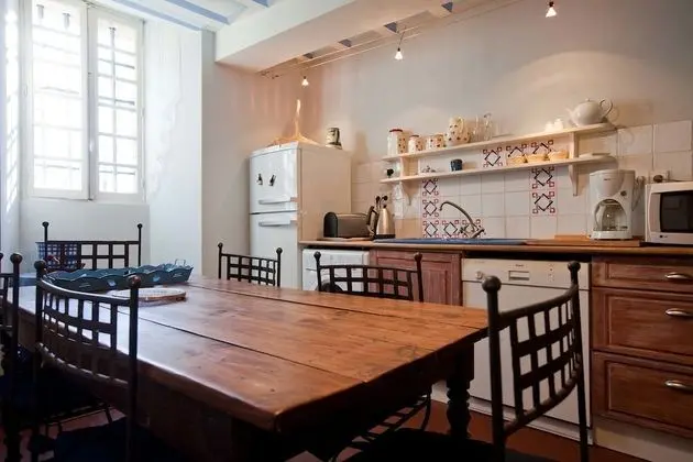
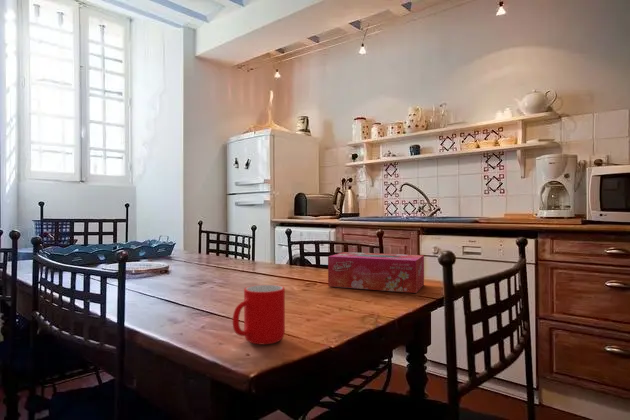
+ cup [232,284,286,345]
+ tissue box [327,251,425,294]
